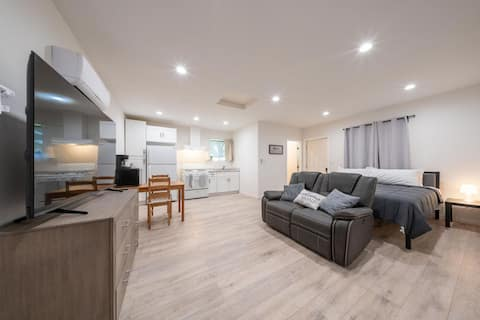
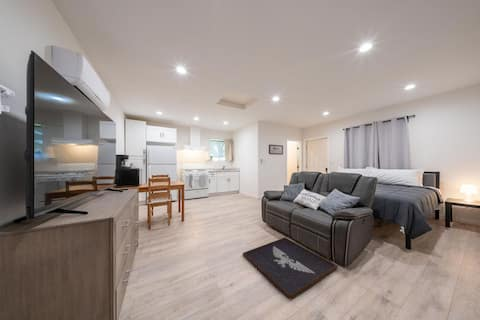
+ doormat [242,237,339,302]
